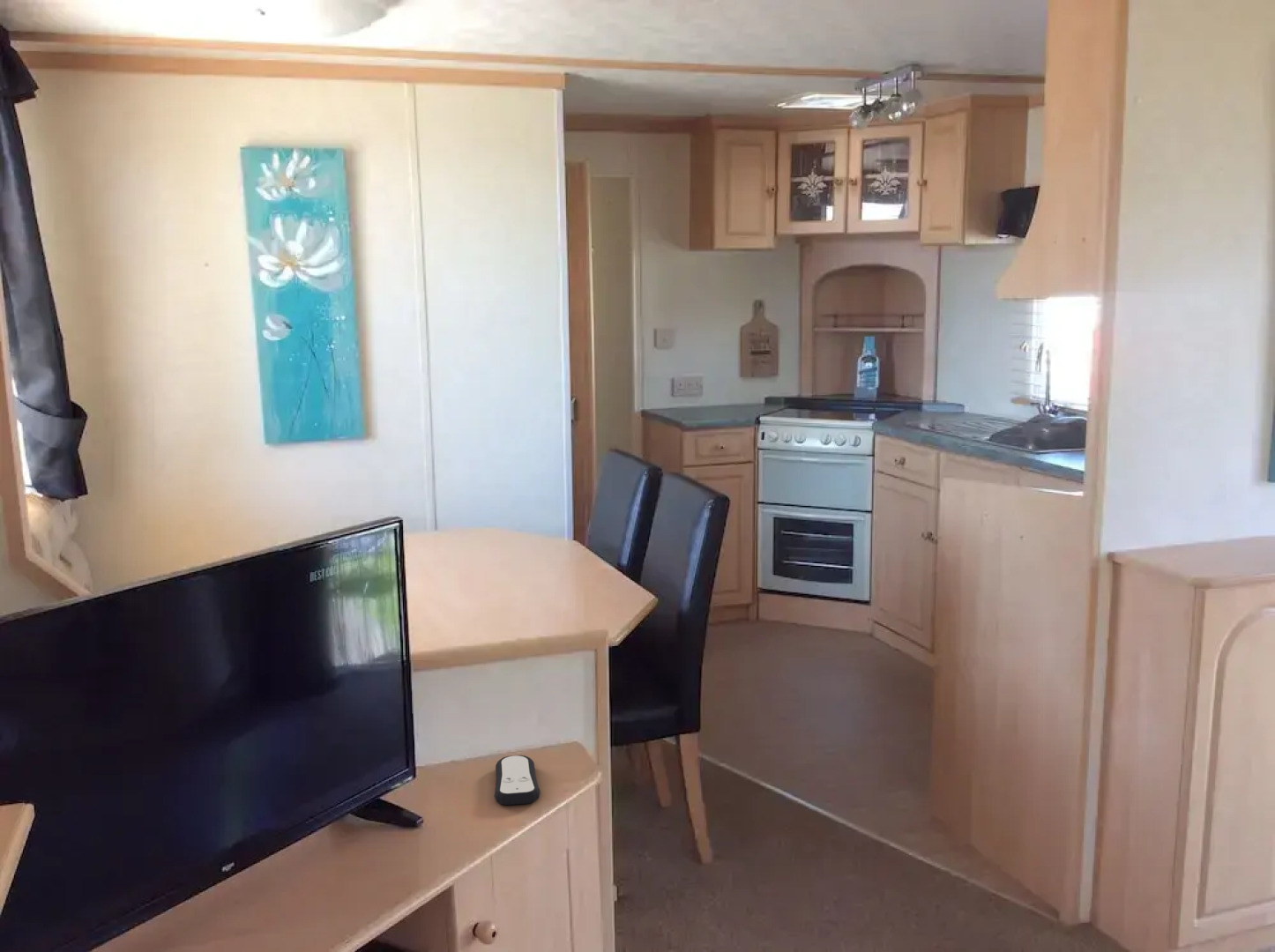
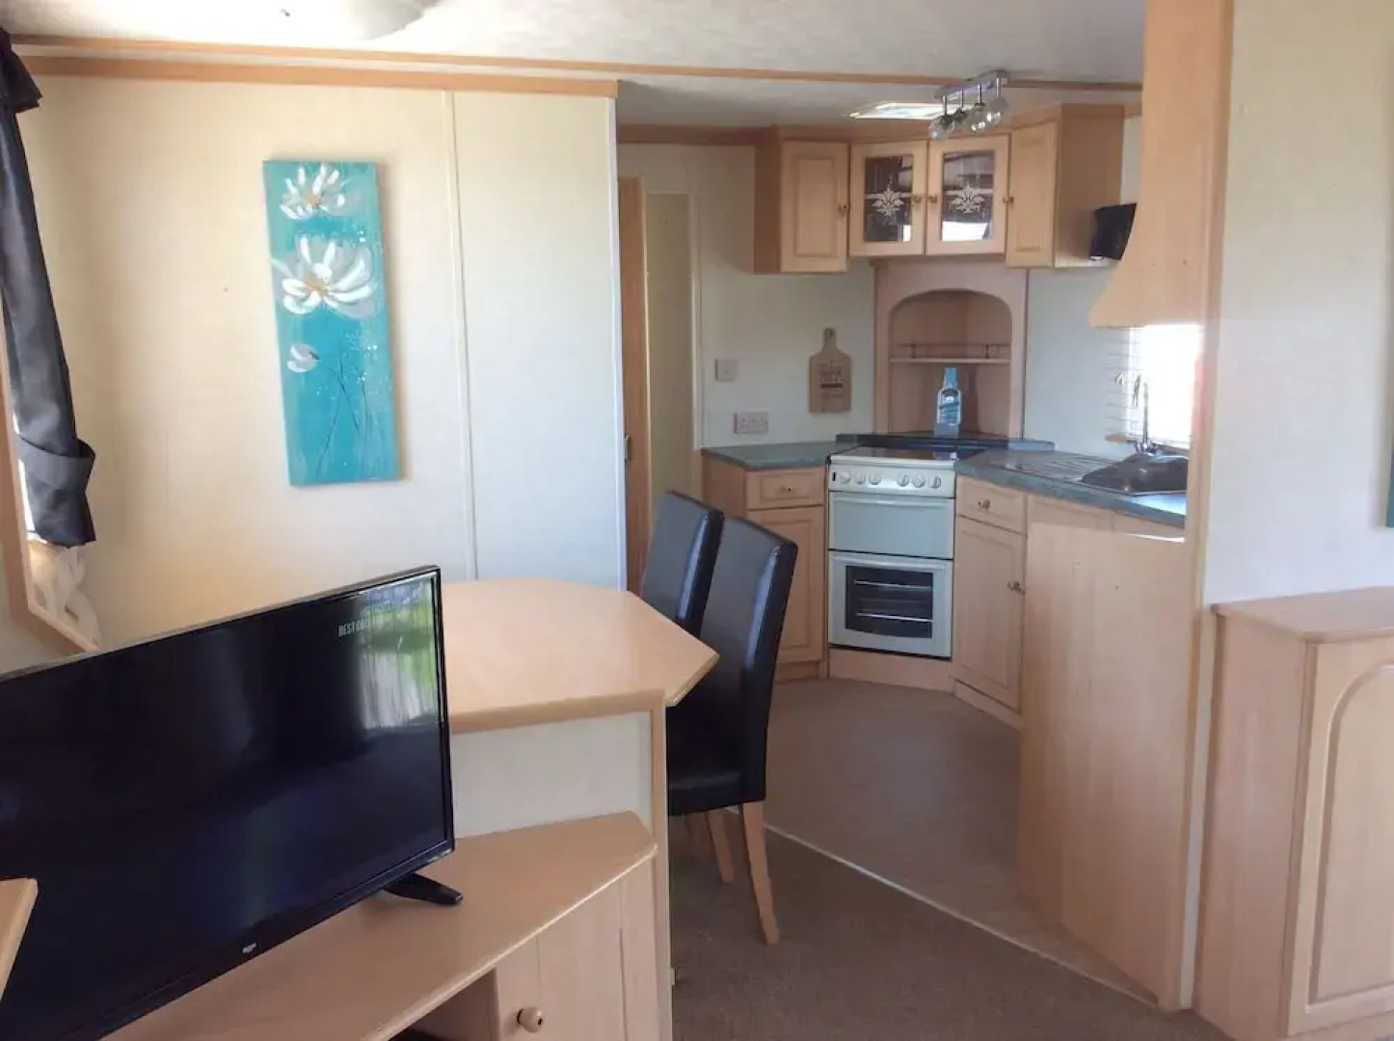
- remote control [494,755,541,806]
